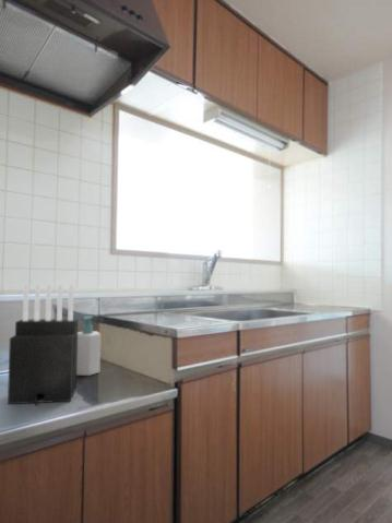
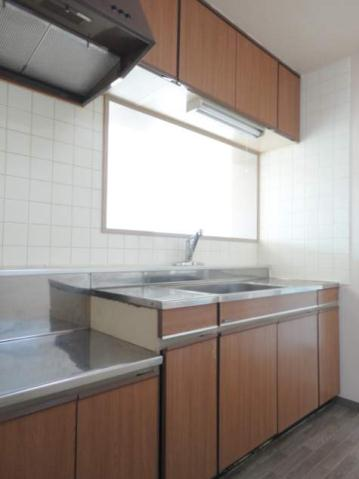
- soap bottle [76,314,102,377]
- knife block [7,283,79,406]
